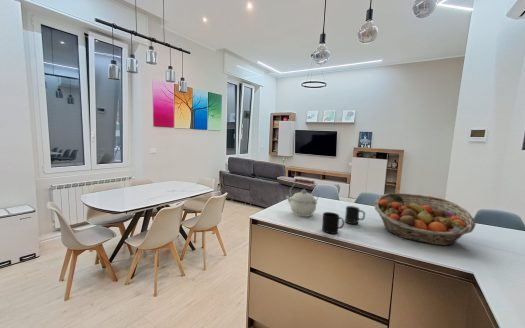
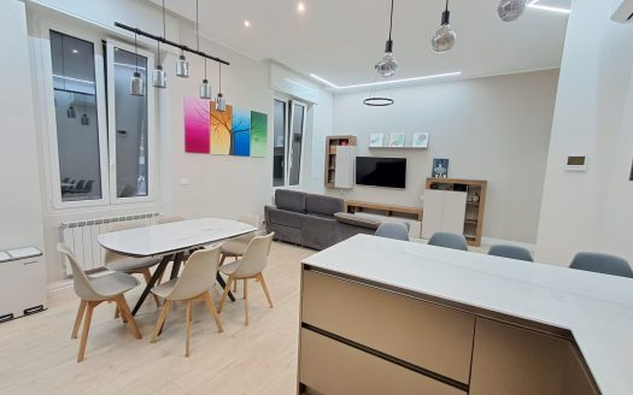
- kettle [285,177,320,218]
- mug [321,211,345,235]
- fruit basket [374,192,477,246]
- mug [344,205,366,225]
